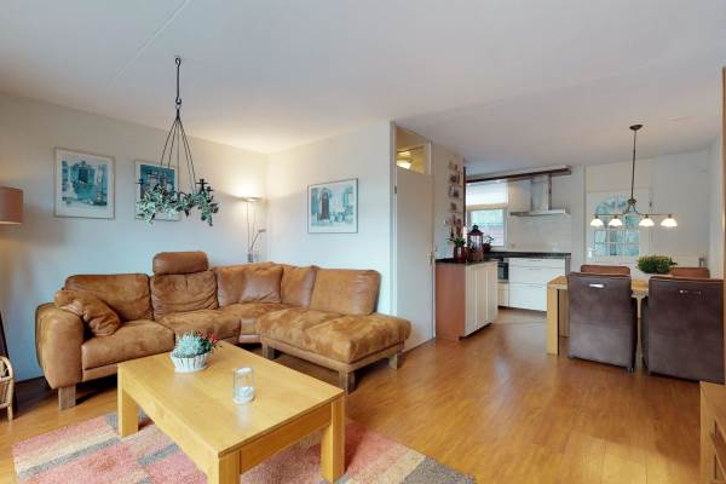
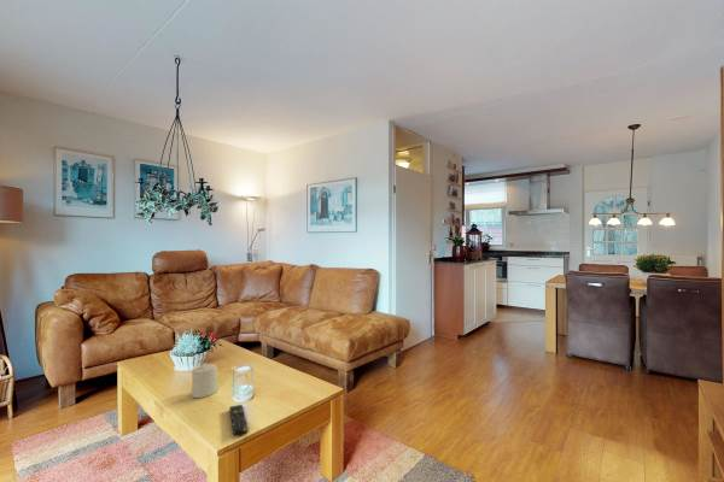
+ candle [191,362,218,399]
+ remote control [228,404,250,437]
